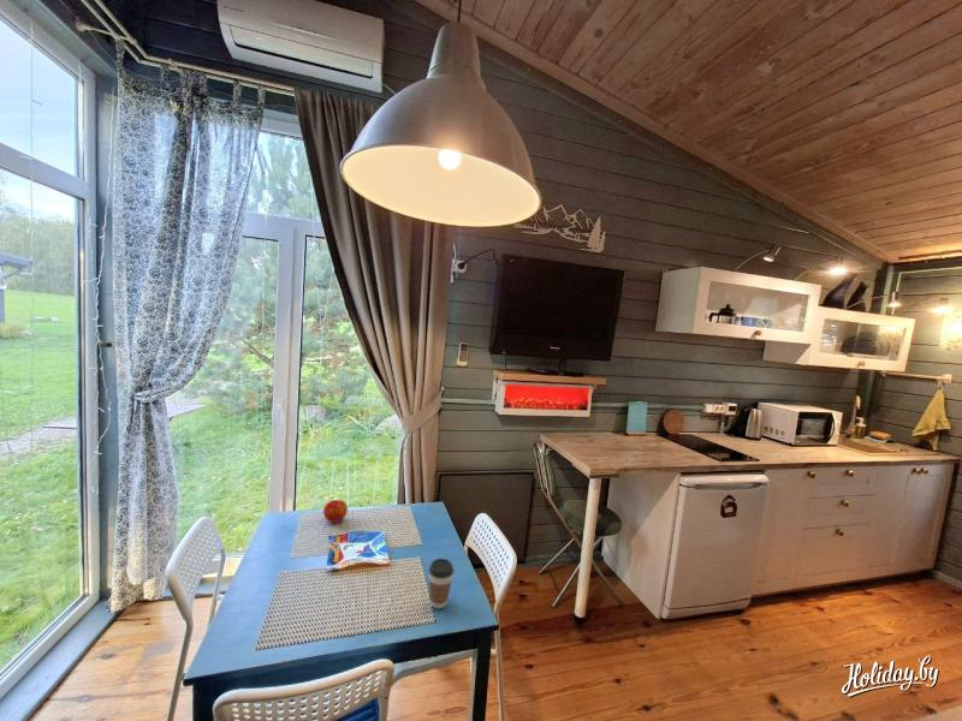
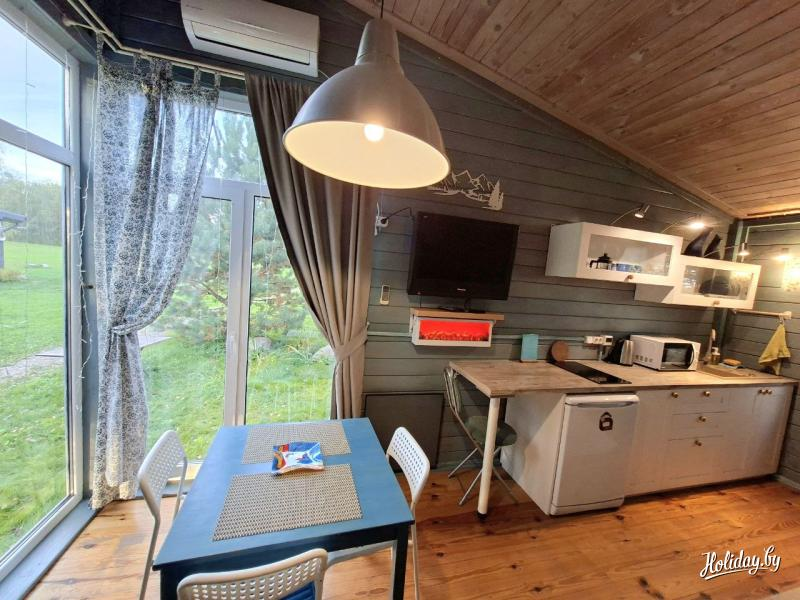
- apple [322,499,349,524]
- coffee cup [428,558,455,609]
